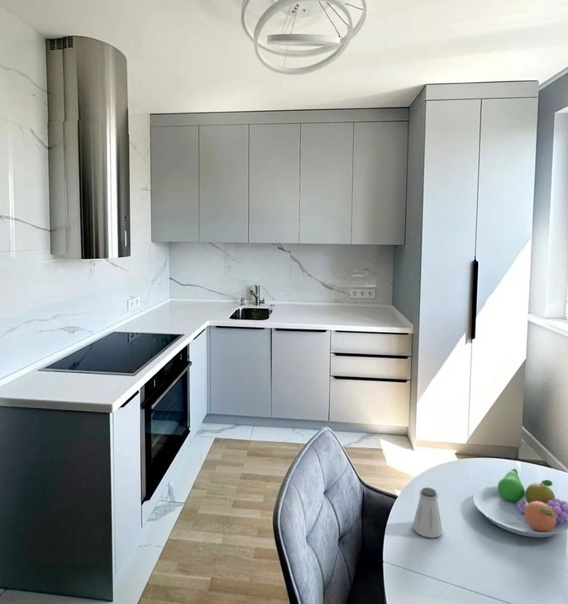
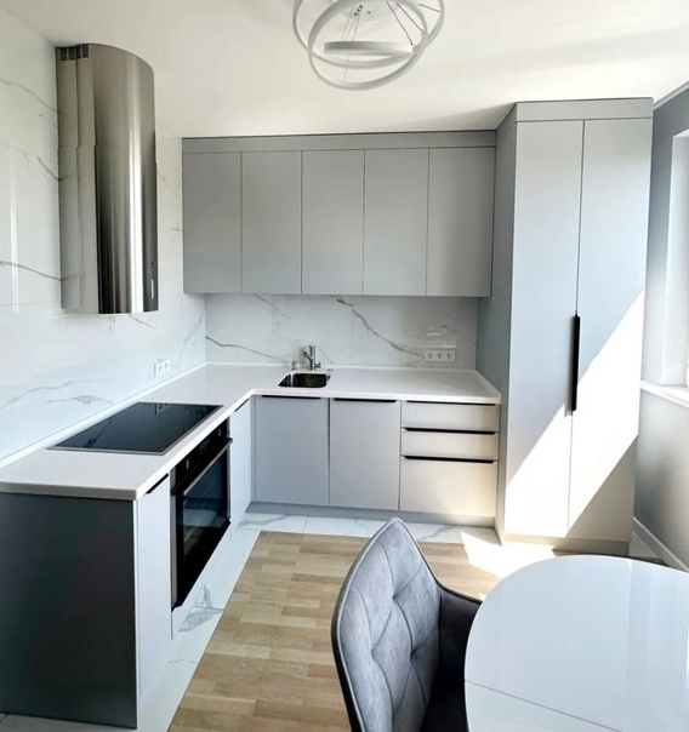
- fruit bowl [472,468,568,538]
- saltshaker [412,487,444,539]
